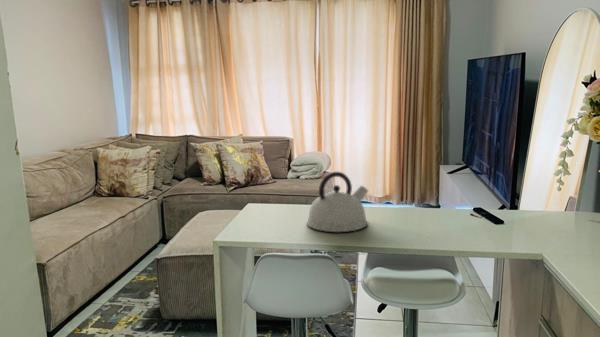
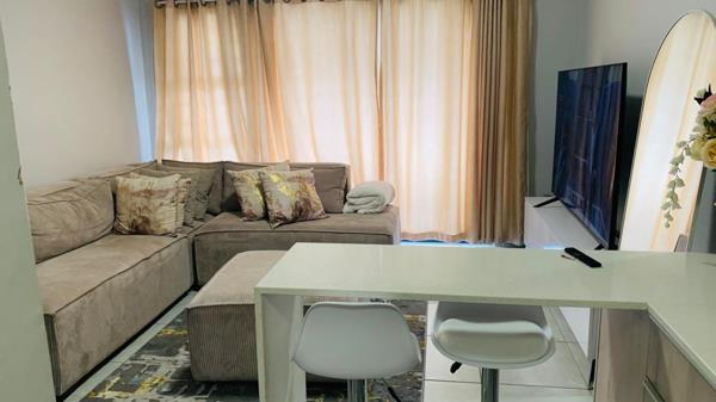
- kettle [306,171,369,233]
